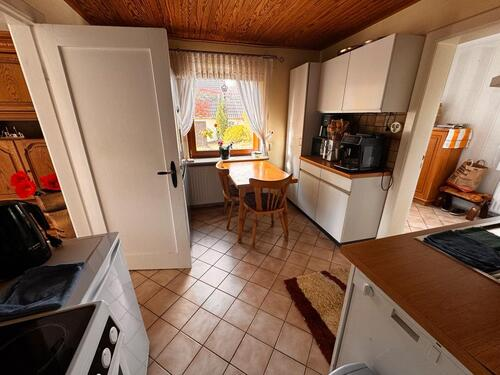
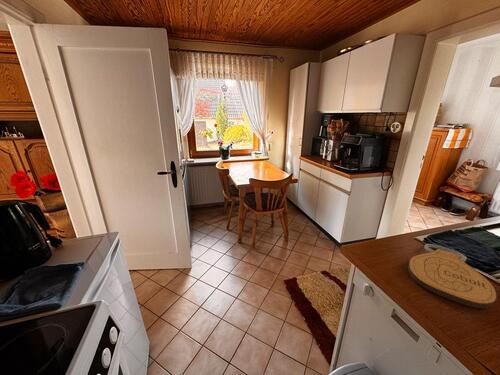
+ key chain [407,243,497,309]
